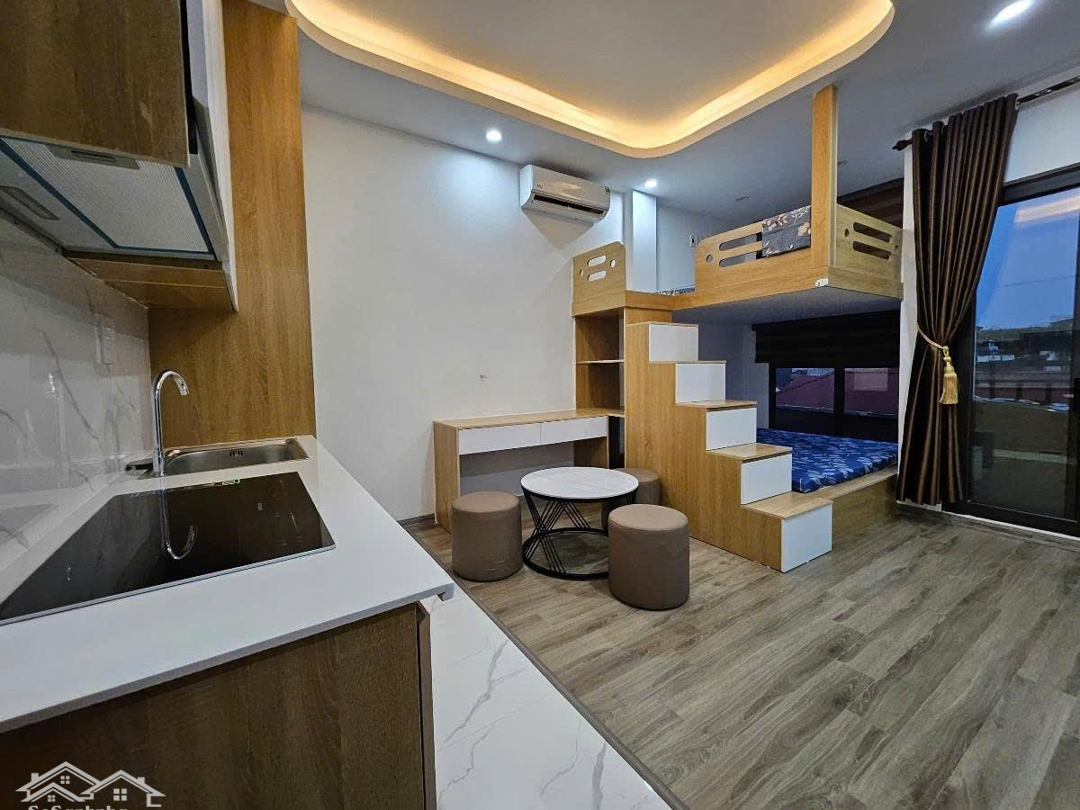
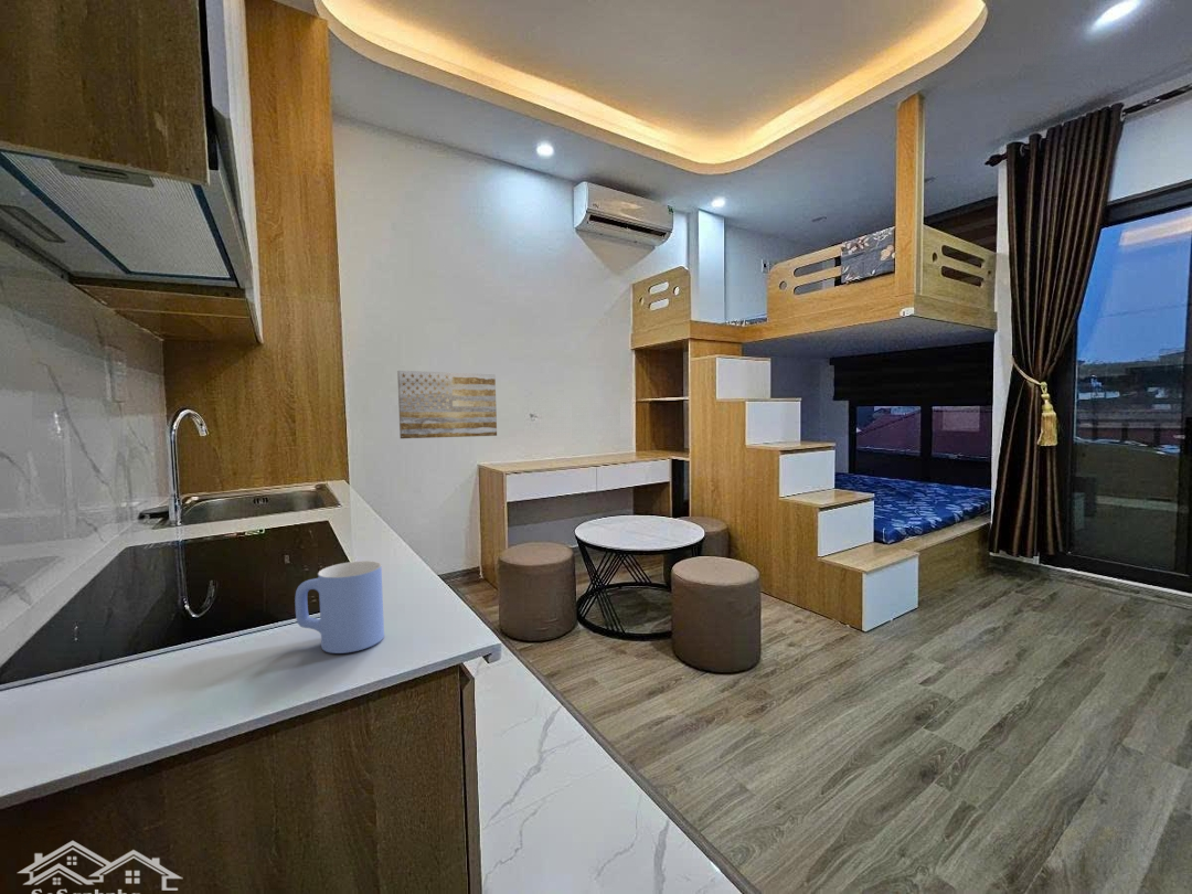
+ mug [294,560,385,654]
+ wall art [396,370,498,439]
